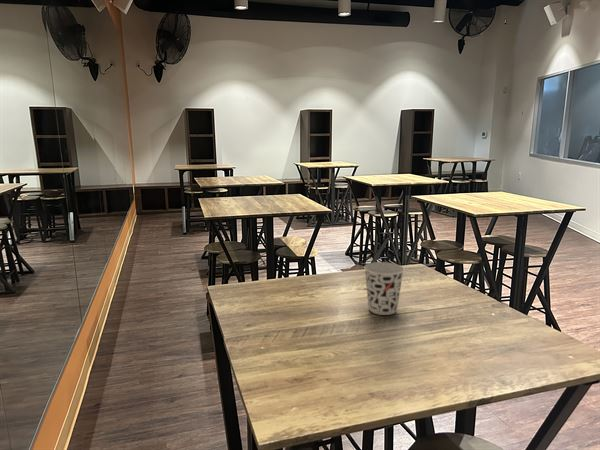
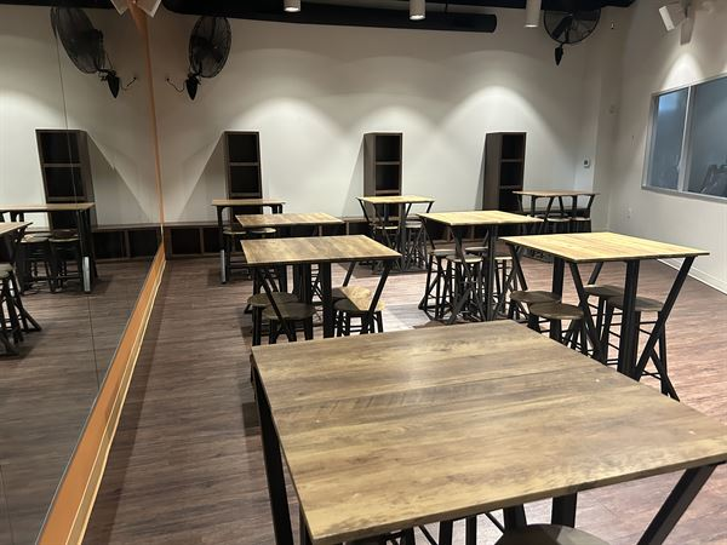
- cup [363,261,405,316]
